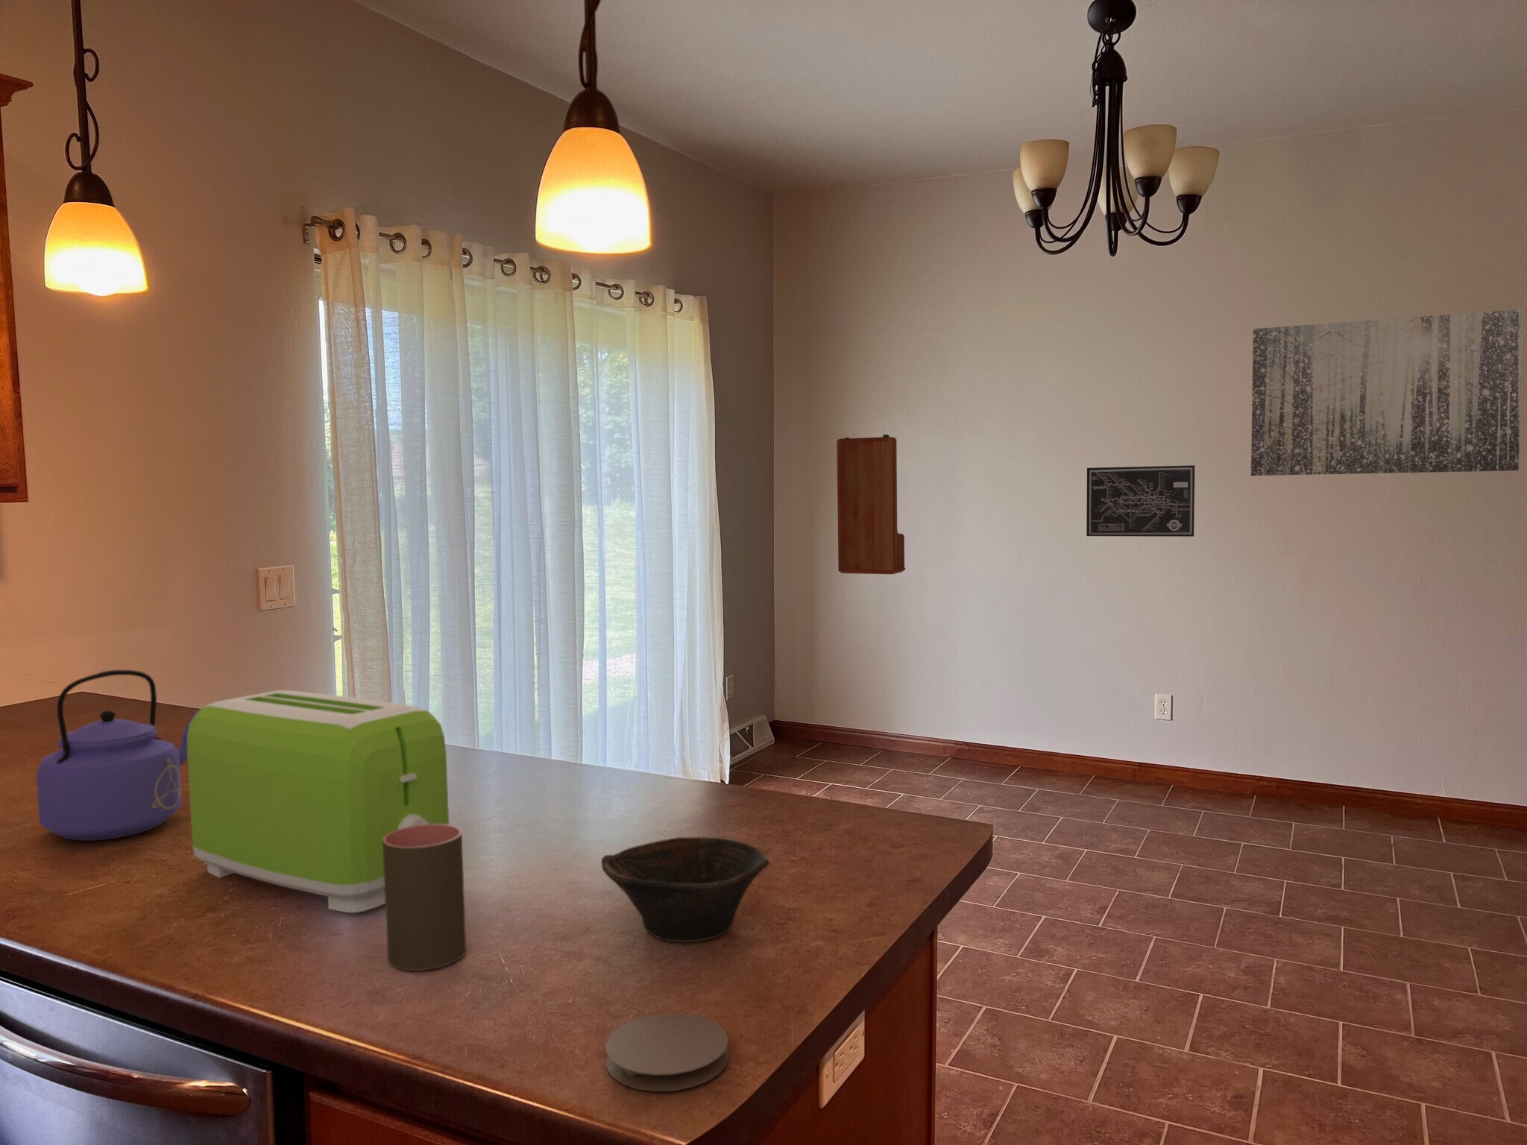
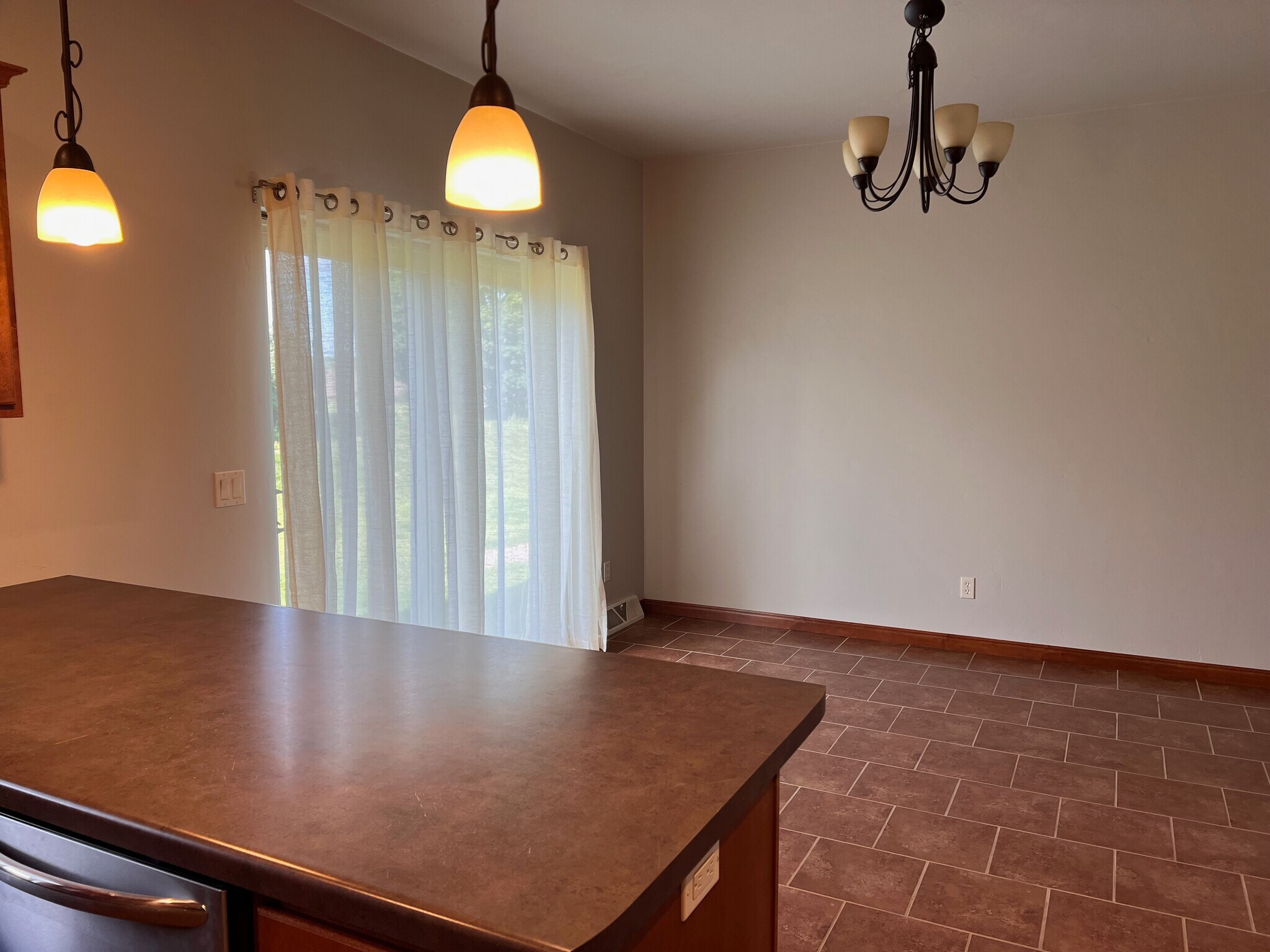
- wall art [1250,309,1525,476]
- wall art [1086,464,1195,538]
- toaster [188,689,450,913]
- coaster [605,1013,730,1092]
- time clock [836,433,905,575]
- kettle [35,670,201,842]
- bowl [601,836,771,943]
- cup [382,824,467,972]
